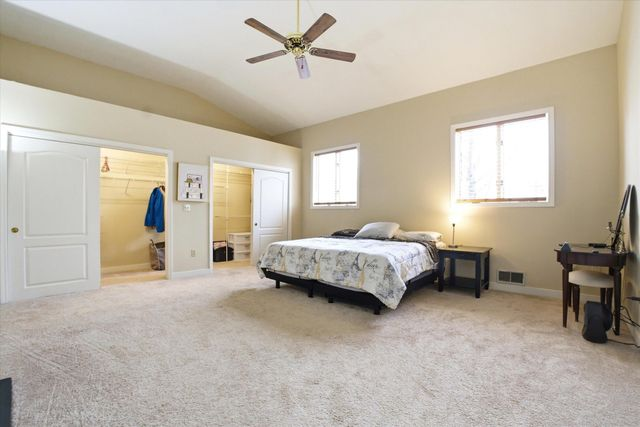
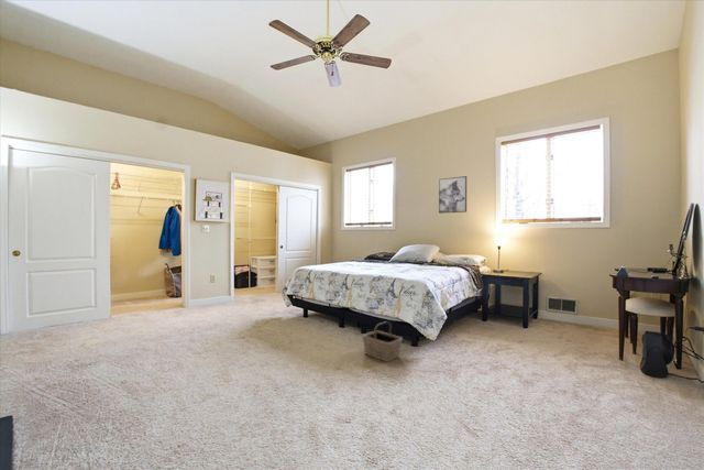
+ wall art [438,175,468,215]
+ basket [362,320,404,363]
